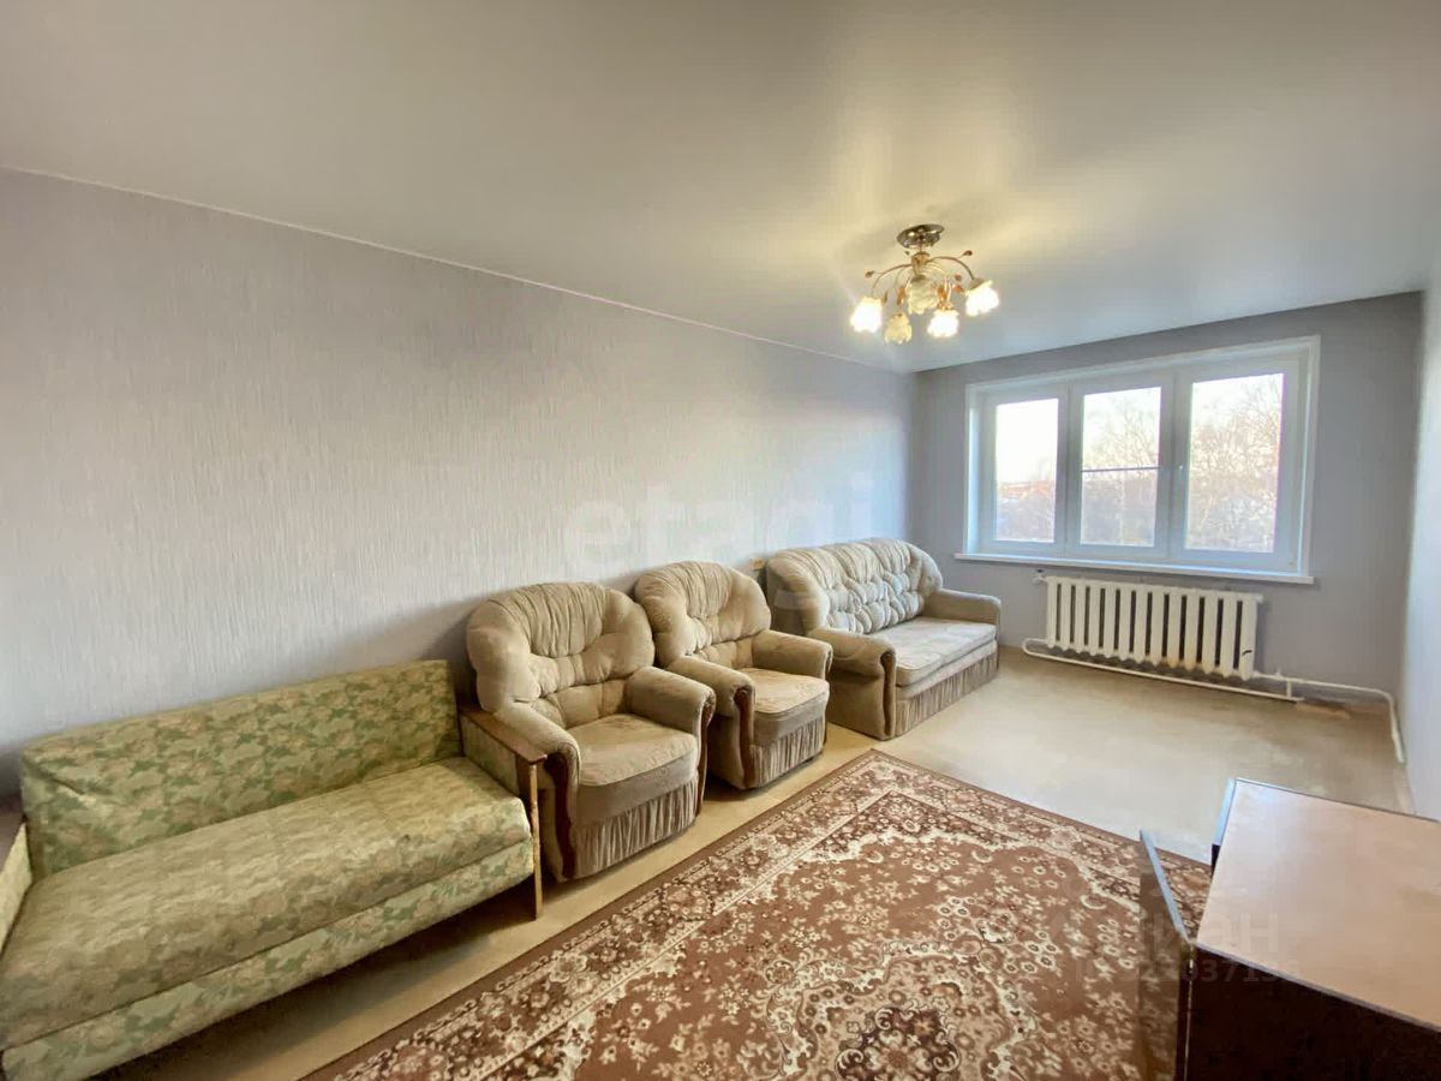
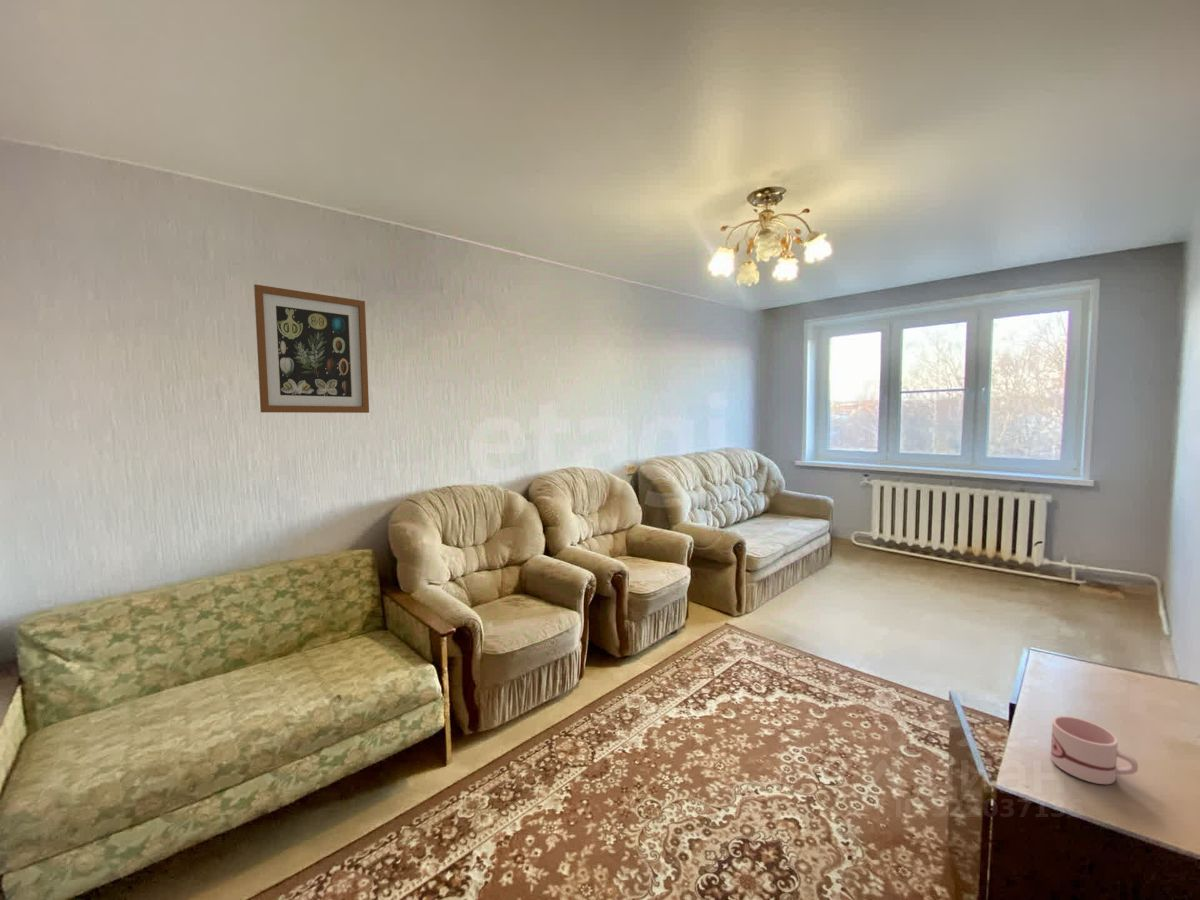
+ wall art [253,283,370,414]
+ mug [1050,715,1139,785]
